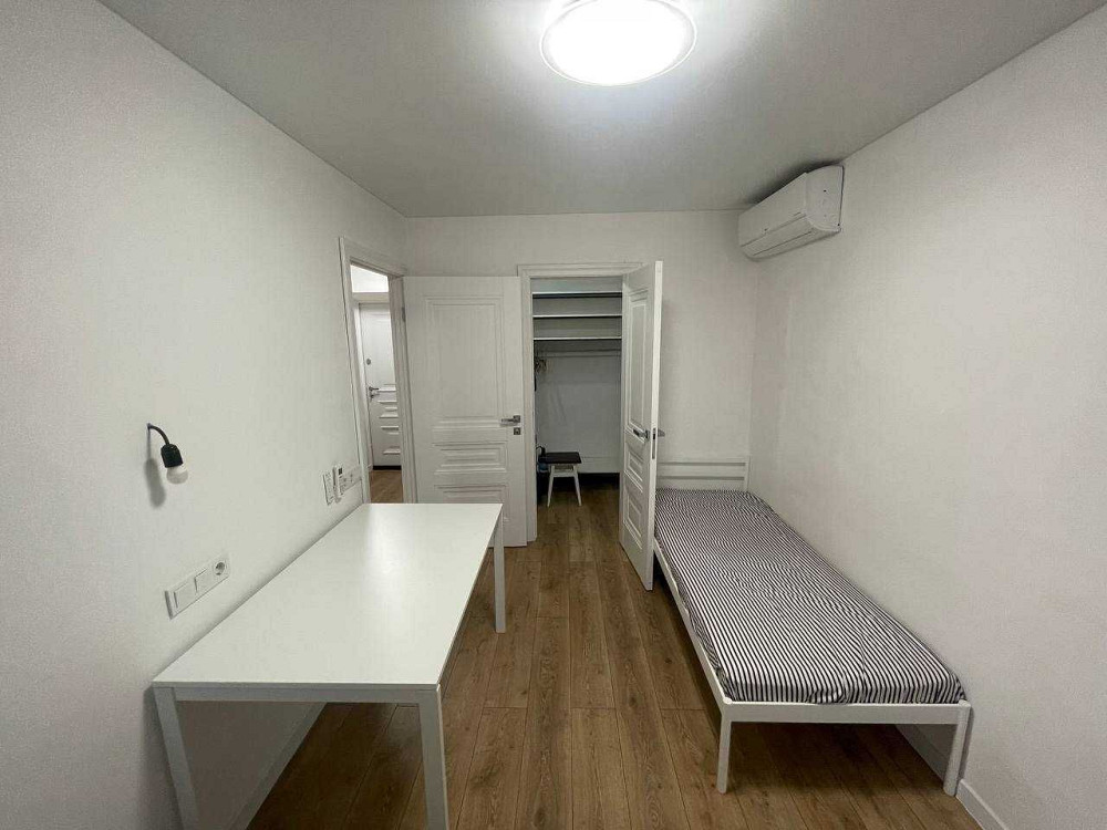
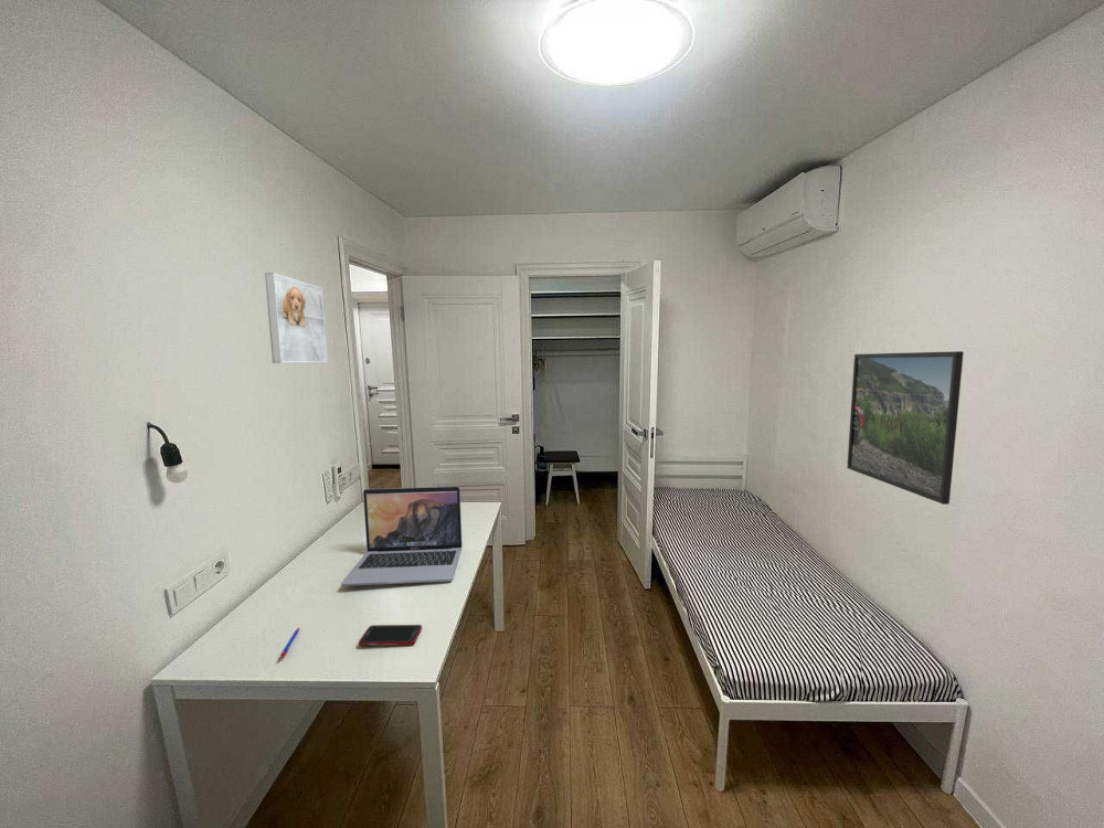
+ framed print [846,350,965,506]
+ pen [279,626,300,659]
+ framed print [264,272,329,364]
+ cell phone [358,624,423,647]
+ laptop [340,486,464,587]
